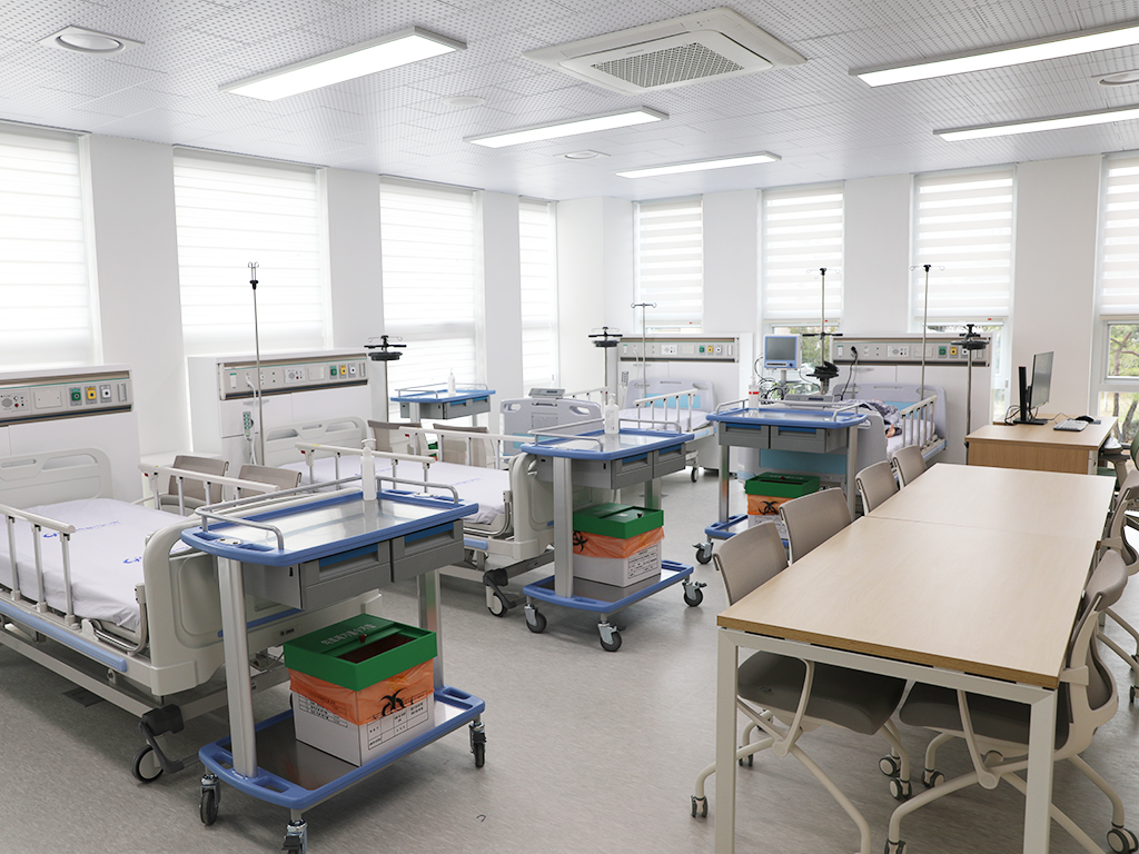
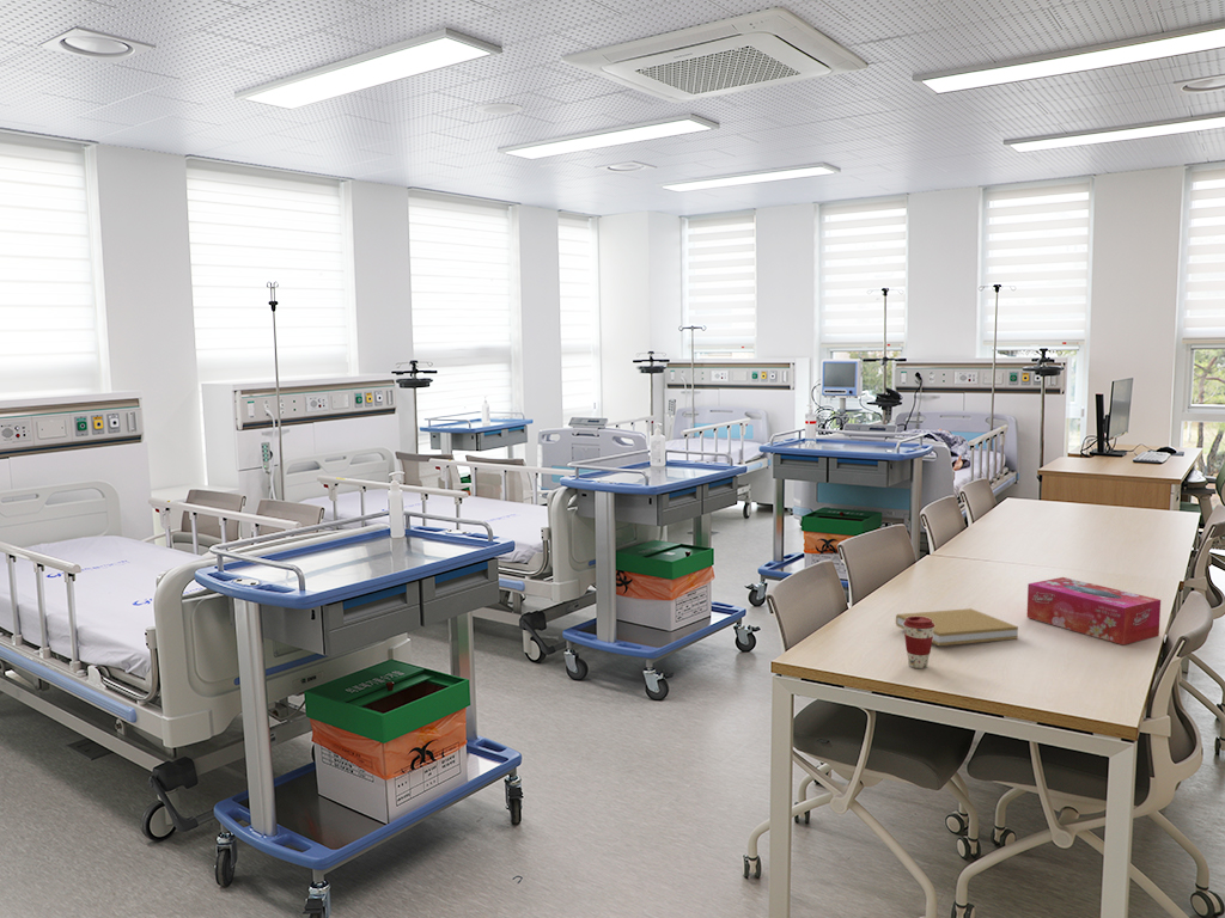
+ tissue box [1026,576,1162,645]
+ book [895,607,1019,647]
+ coffee cup [903,616,935,669]
